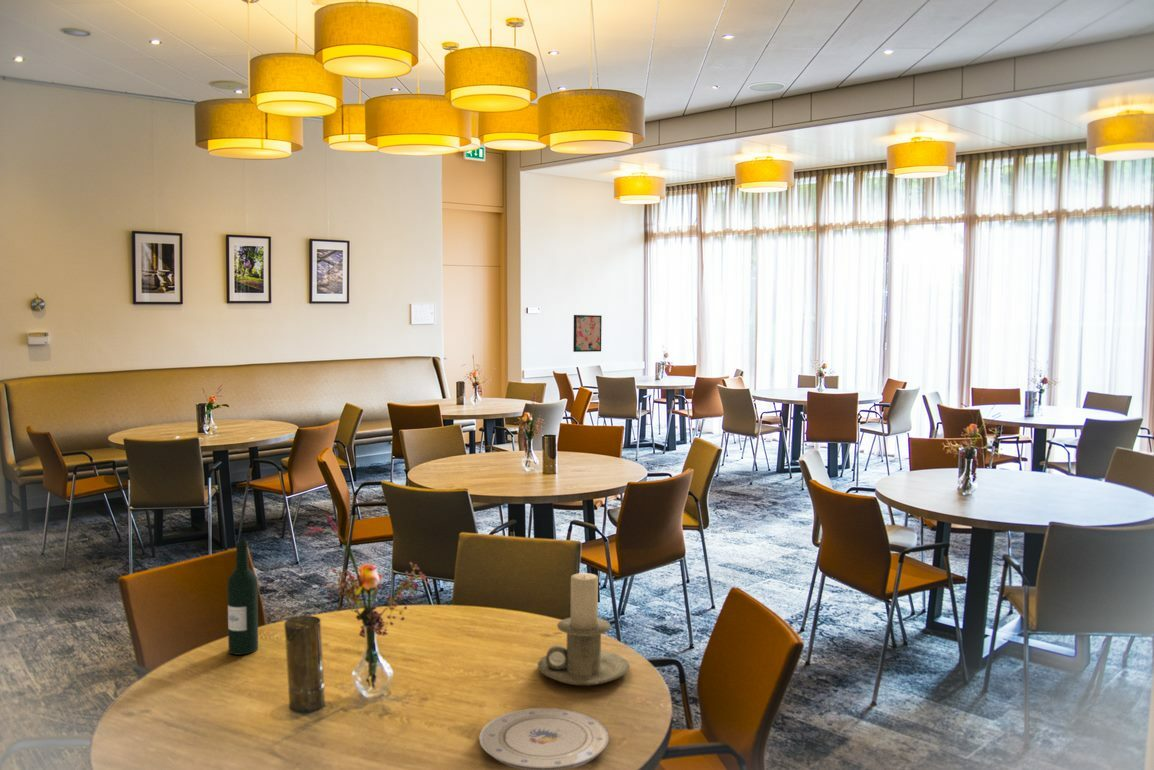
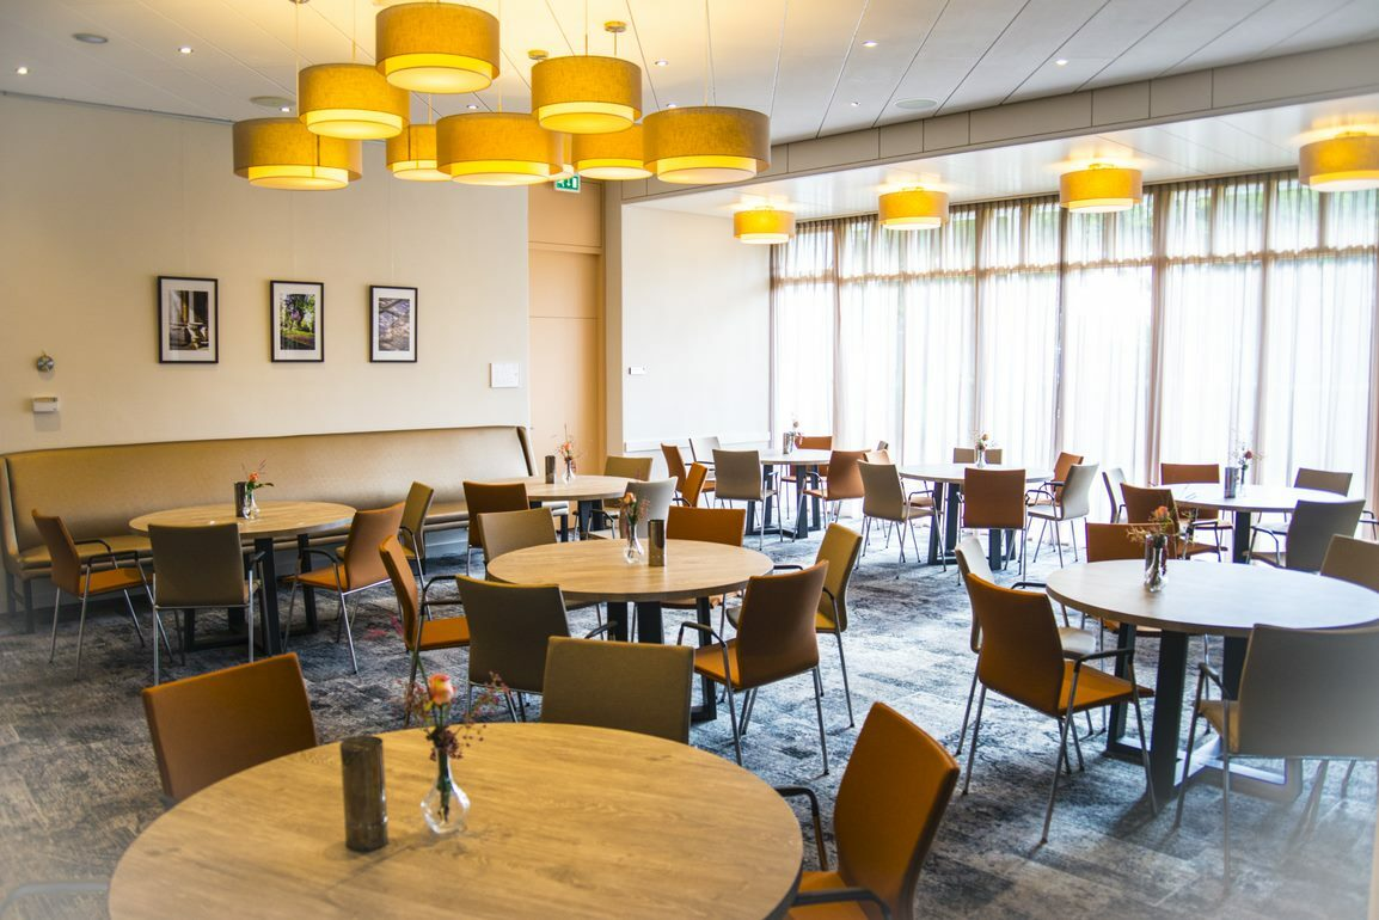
- candle holder [537,572,631,687]
- wine bottle [226,540,259,656]
- plate [478,707,610,770]
- wall art [572,314,603,353]
